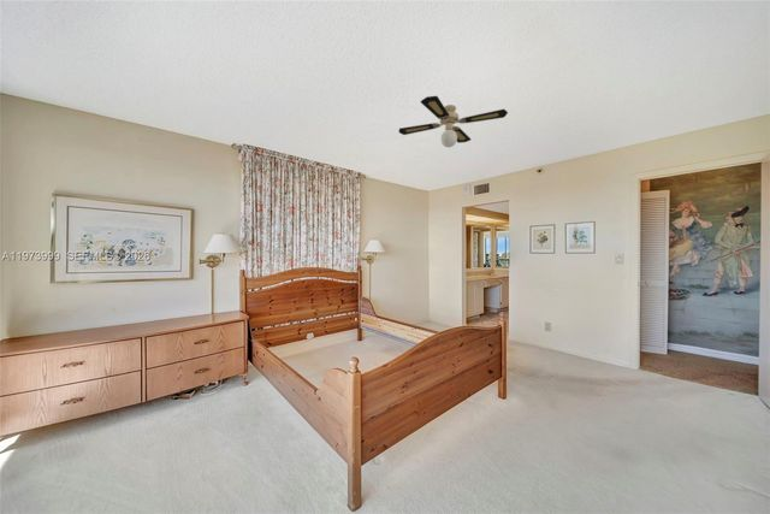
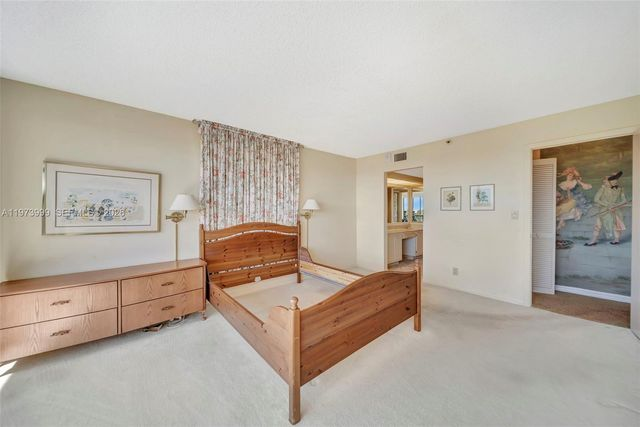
- ceiling fan [398,95,509,148]
